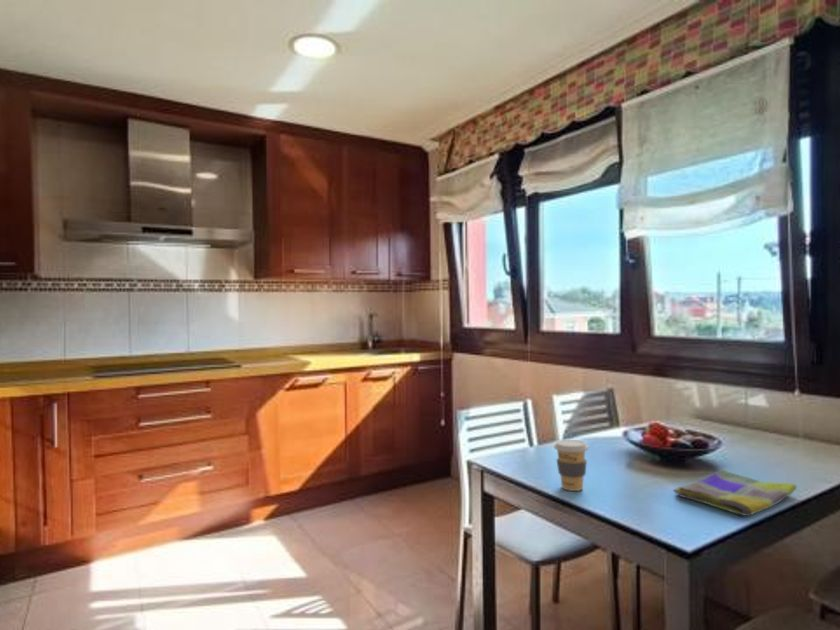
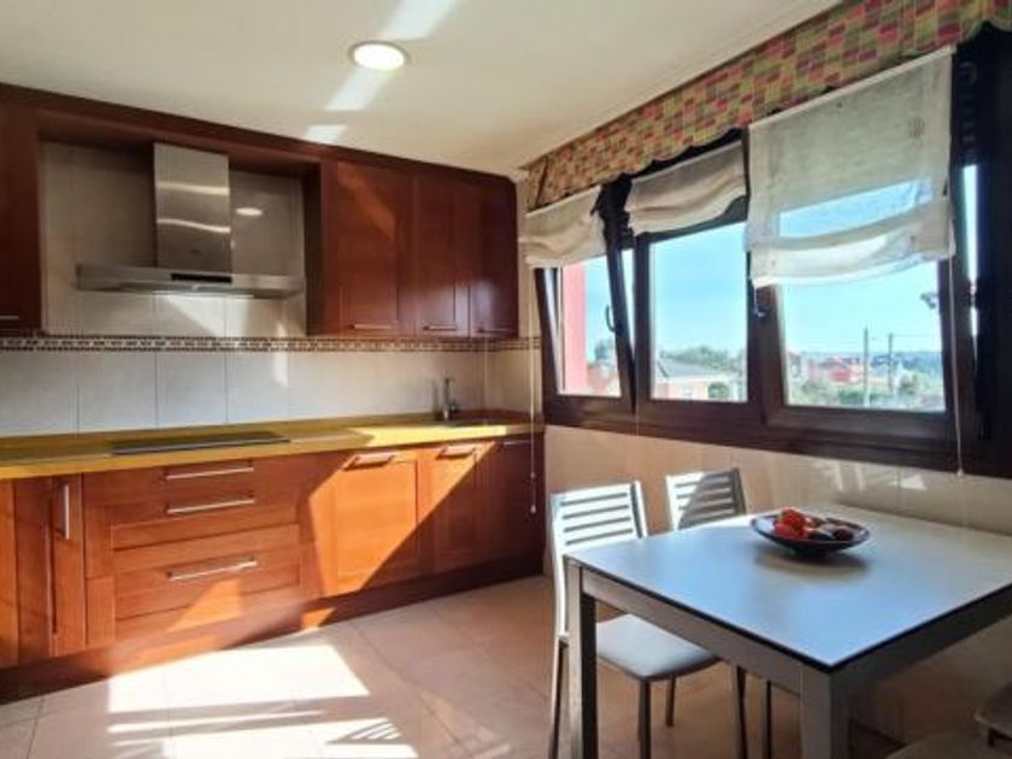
- coffee cup [553,439,589,492]
- dish towel [673,469,798,517]
